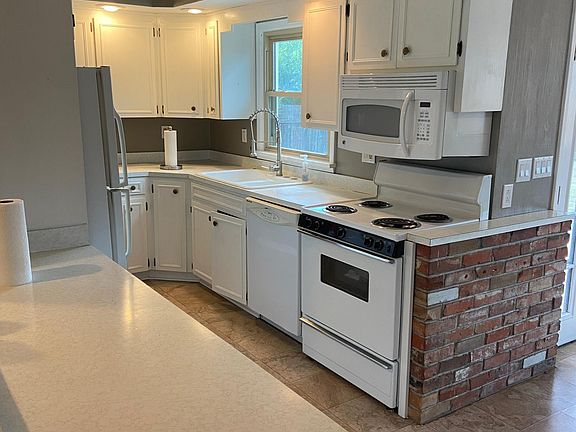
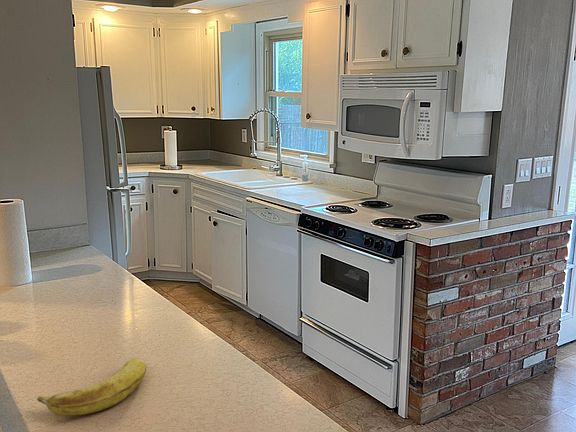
+ banana [36,357,147,417]
